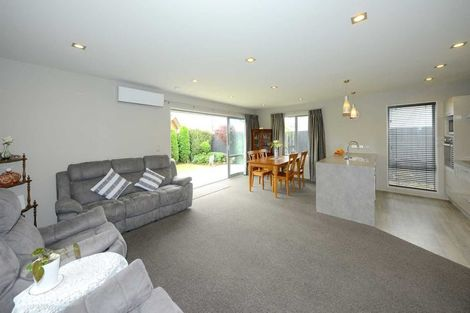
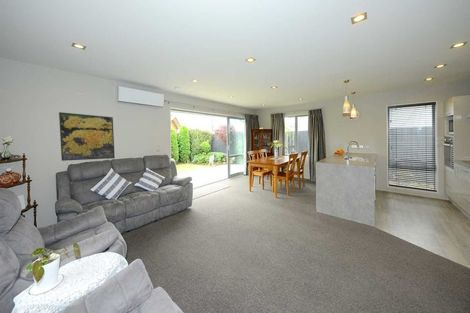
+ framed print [58,111,116,162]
